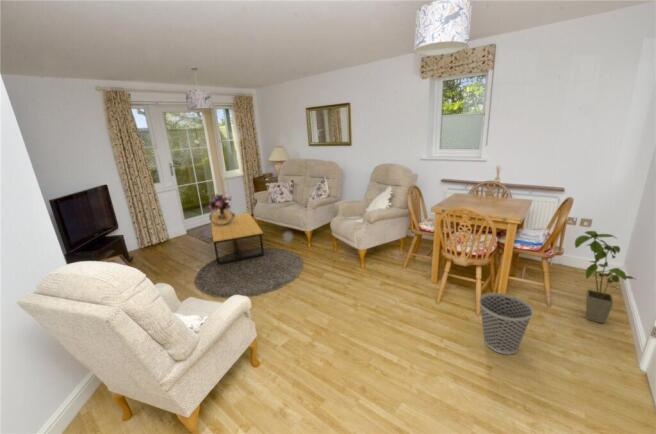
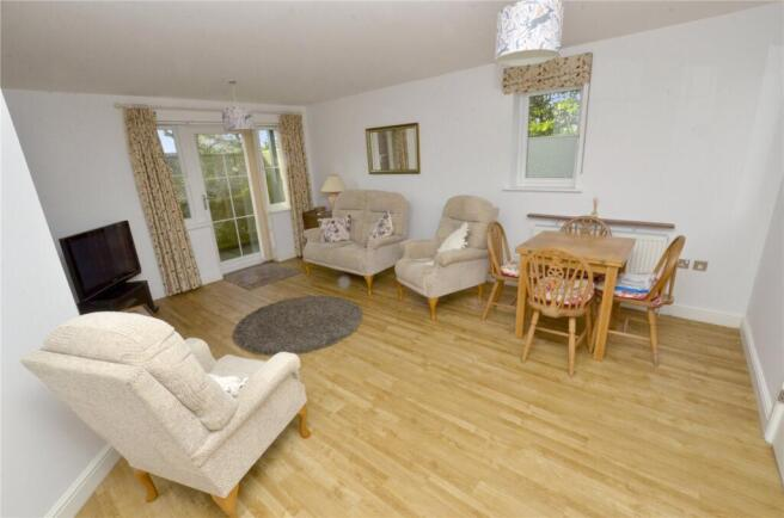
- house plant [574,230,636,325]
- wastebasket [478,292,535,356]
- bouquet [207,193,236,226]
- coffee table [210,212,265,265]
